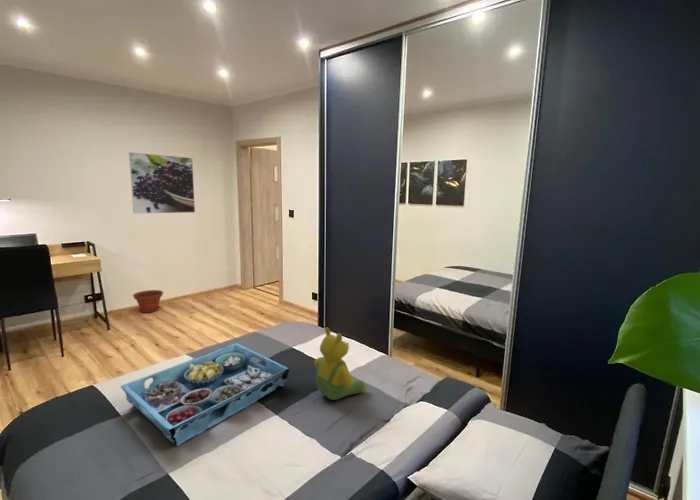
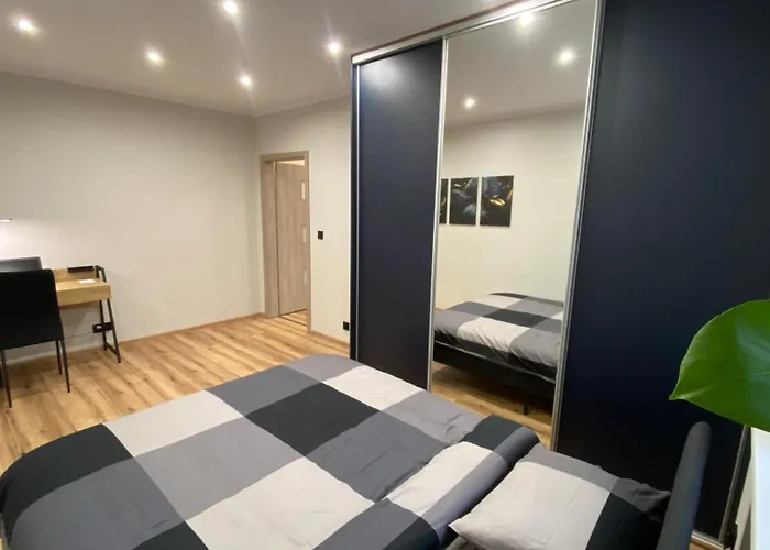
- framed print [128,151,196,215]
- plant pot [132,289,164,314]
- serving tray [120,342,290,447]
- teddy bear [313,326,368,401]
